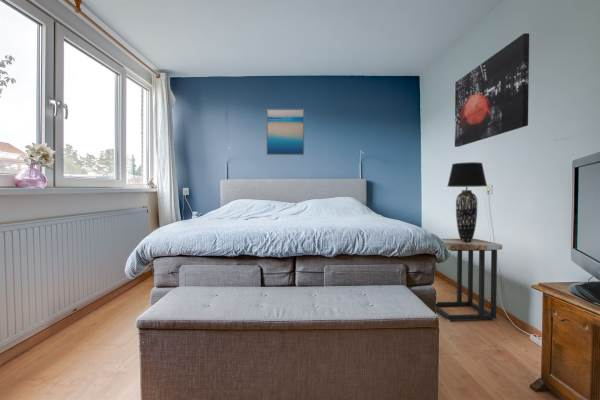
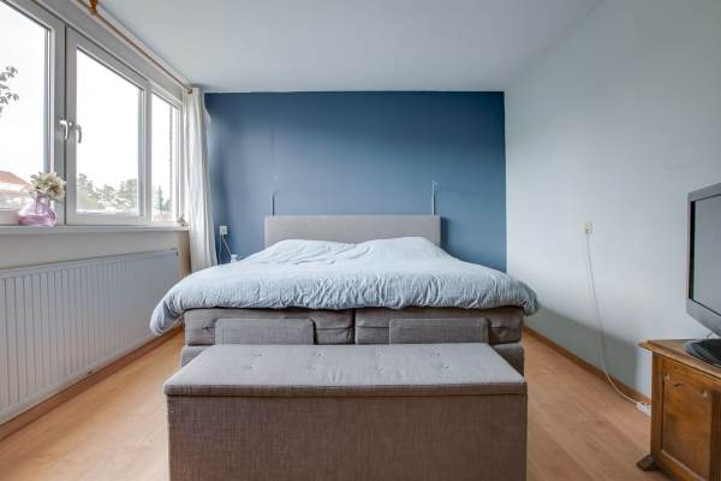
- wall art [266,108,305,156]
- table lamp [447,161,488,243]
- wall art [454,32,530,148]
- side table [435,238,503,322]
